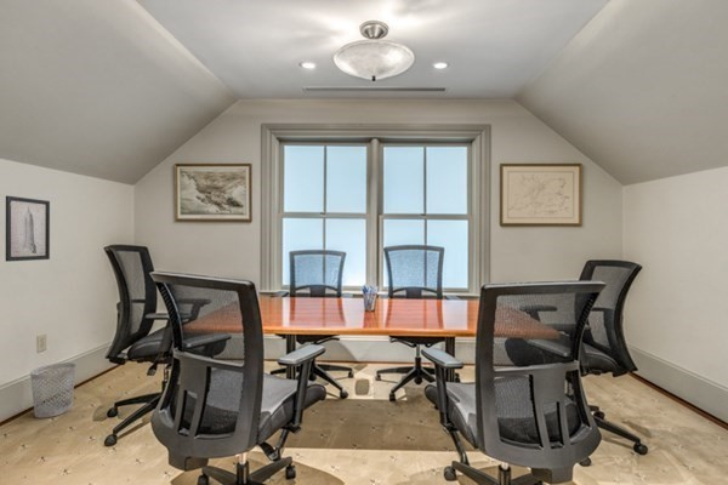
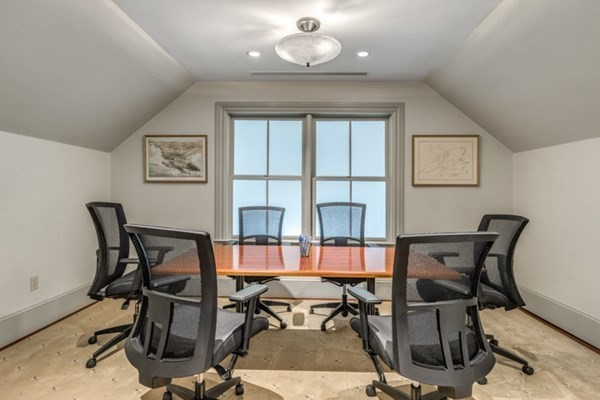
- wall art [5,195,51,263]
- wastebasket [29,361,78,420]
